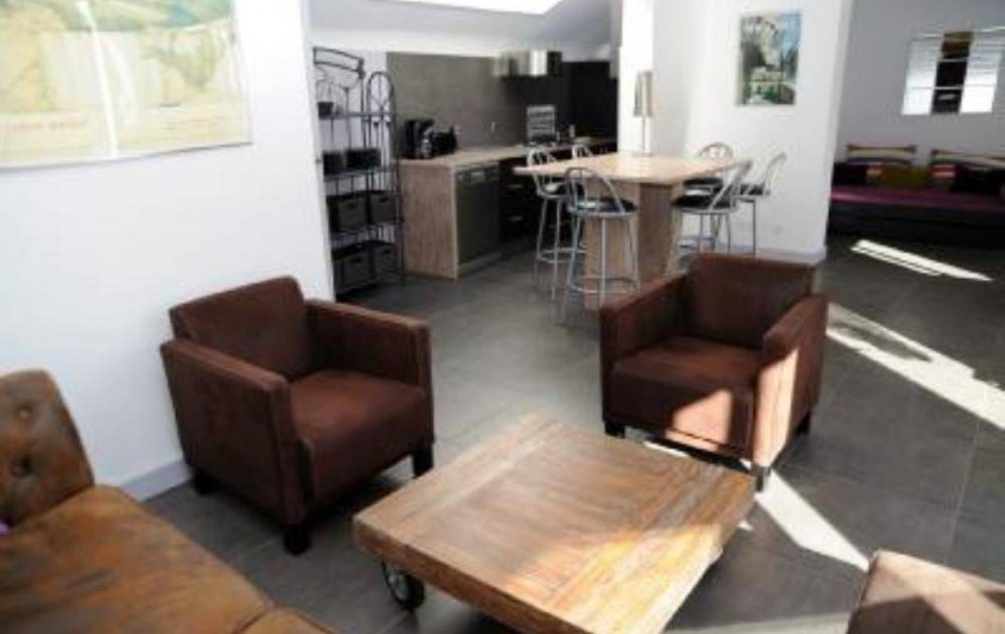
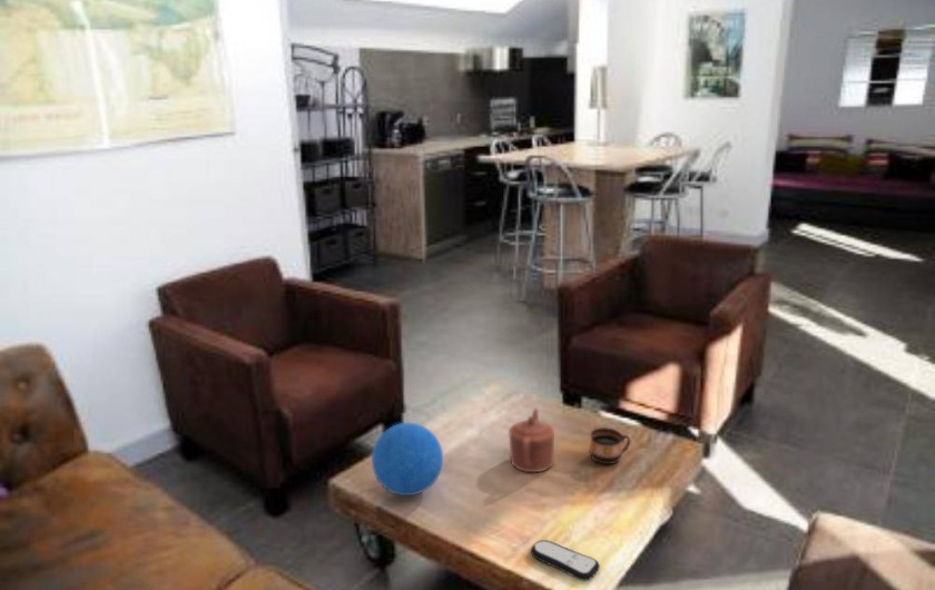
+ cup [589,426,631,465]
+ decorative ball [371,422,444,496]
+ teapot [508,409,555,473]
+ remote control [530,539,601,582]
